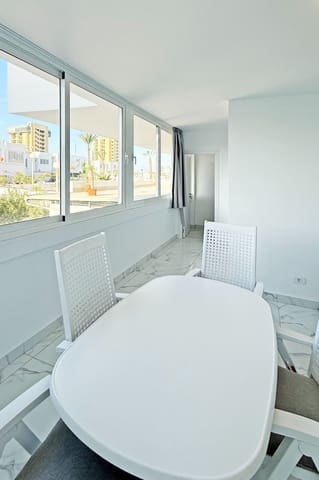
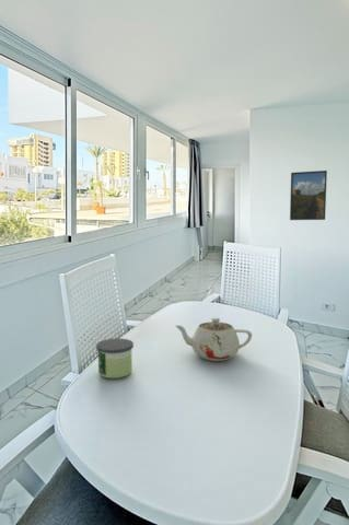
+ teapot [174,317,253,362]
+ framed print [289,170,328,221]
+ candle [95,337,135,380]
